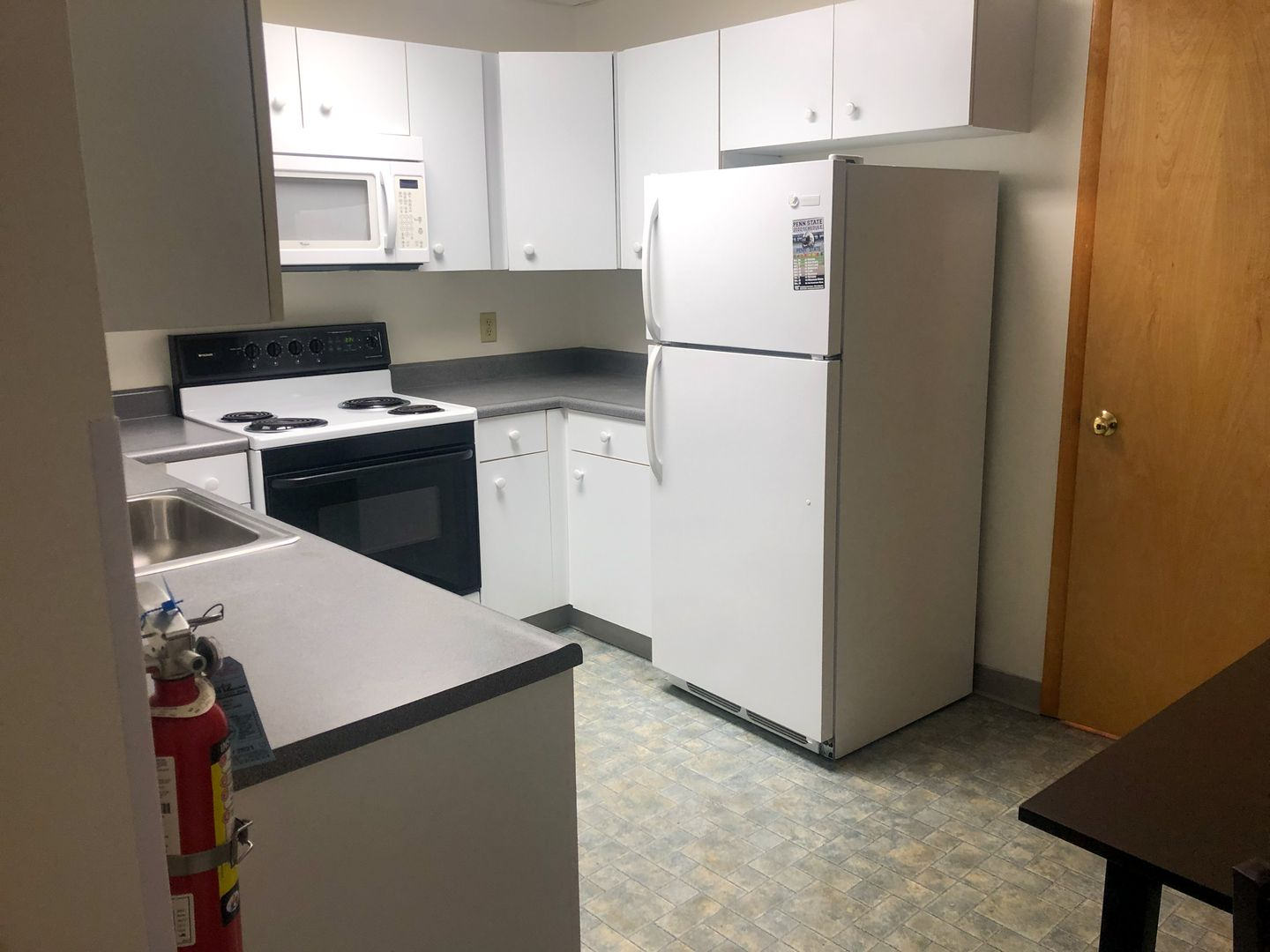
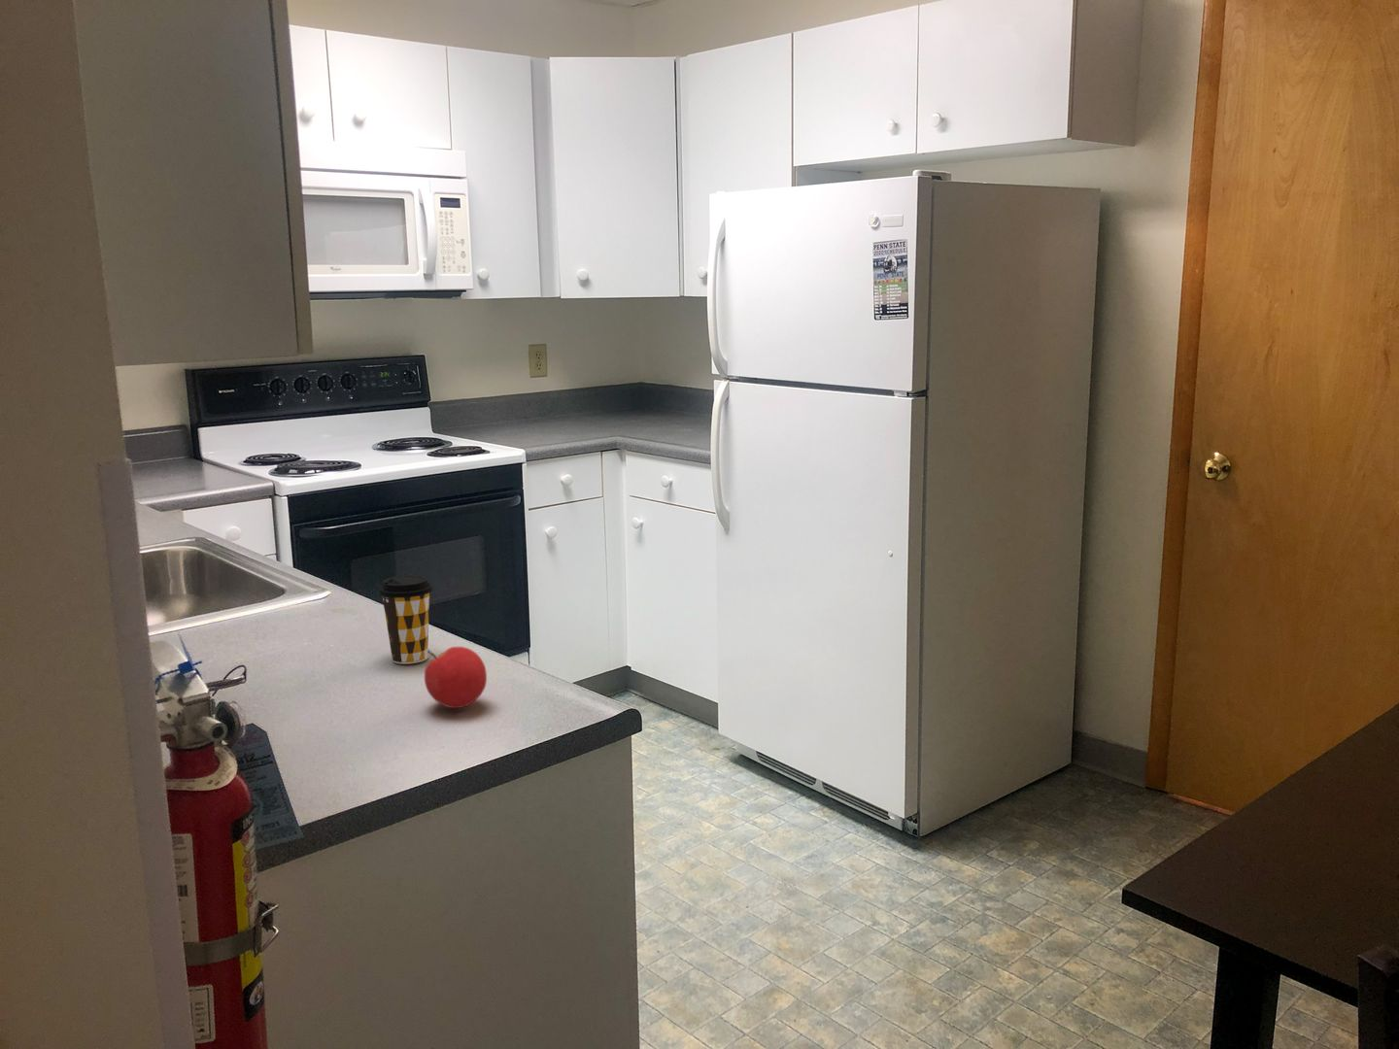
+ coffee cup [378,574,434,664]
+ fruit [424,646,488,709]
